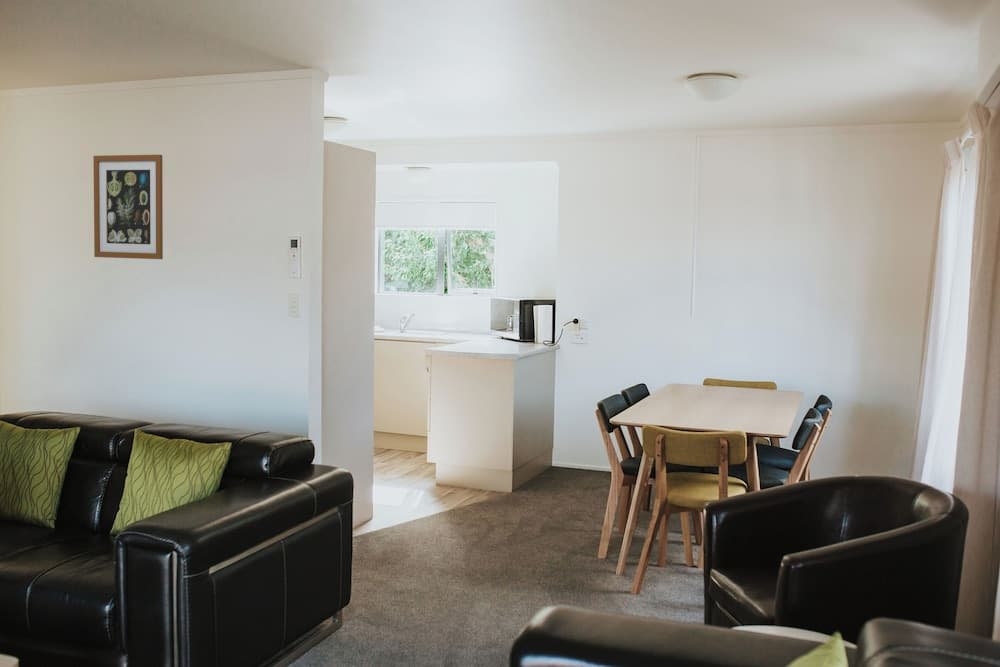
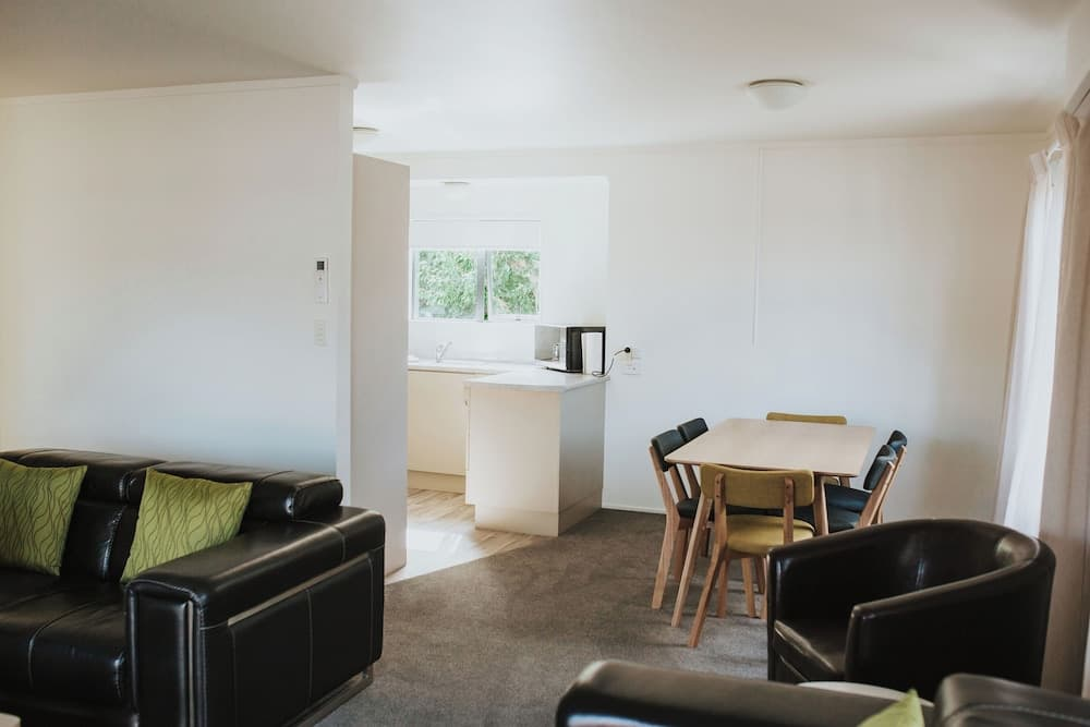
- wall art [92,154,164,260]
